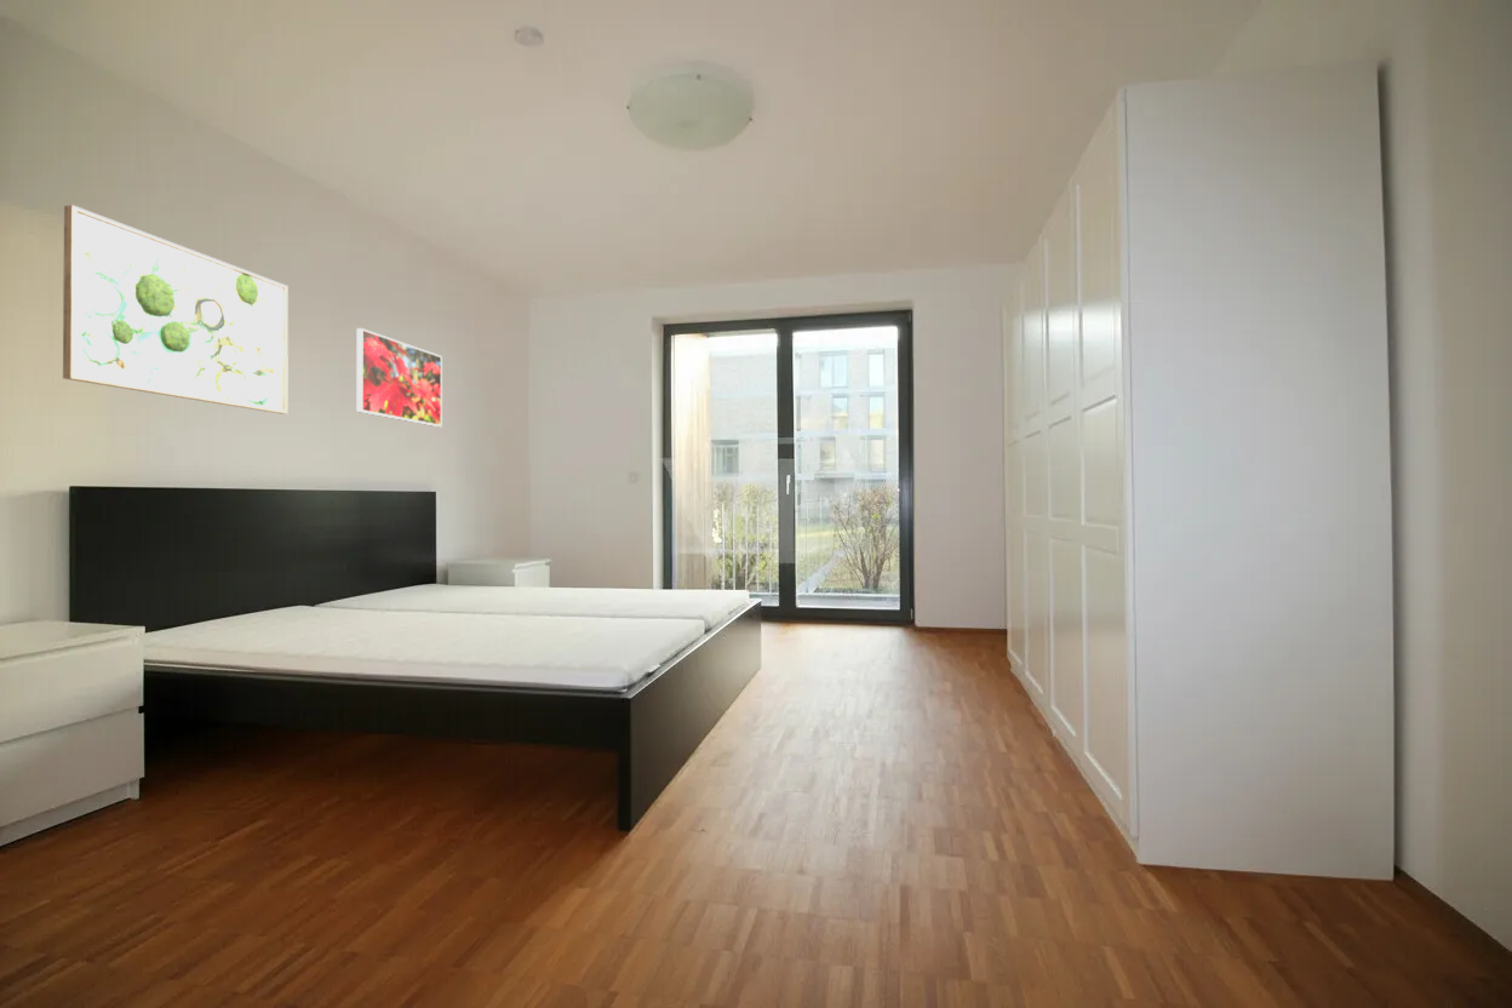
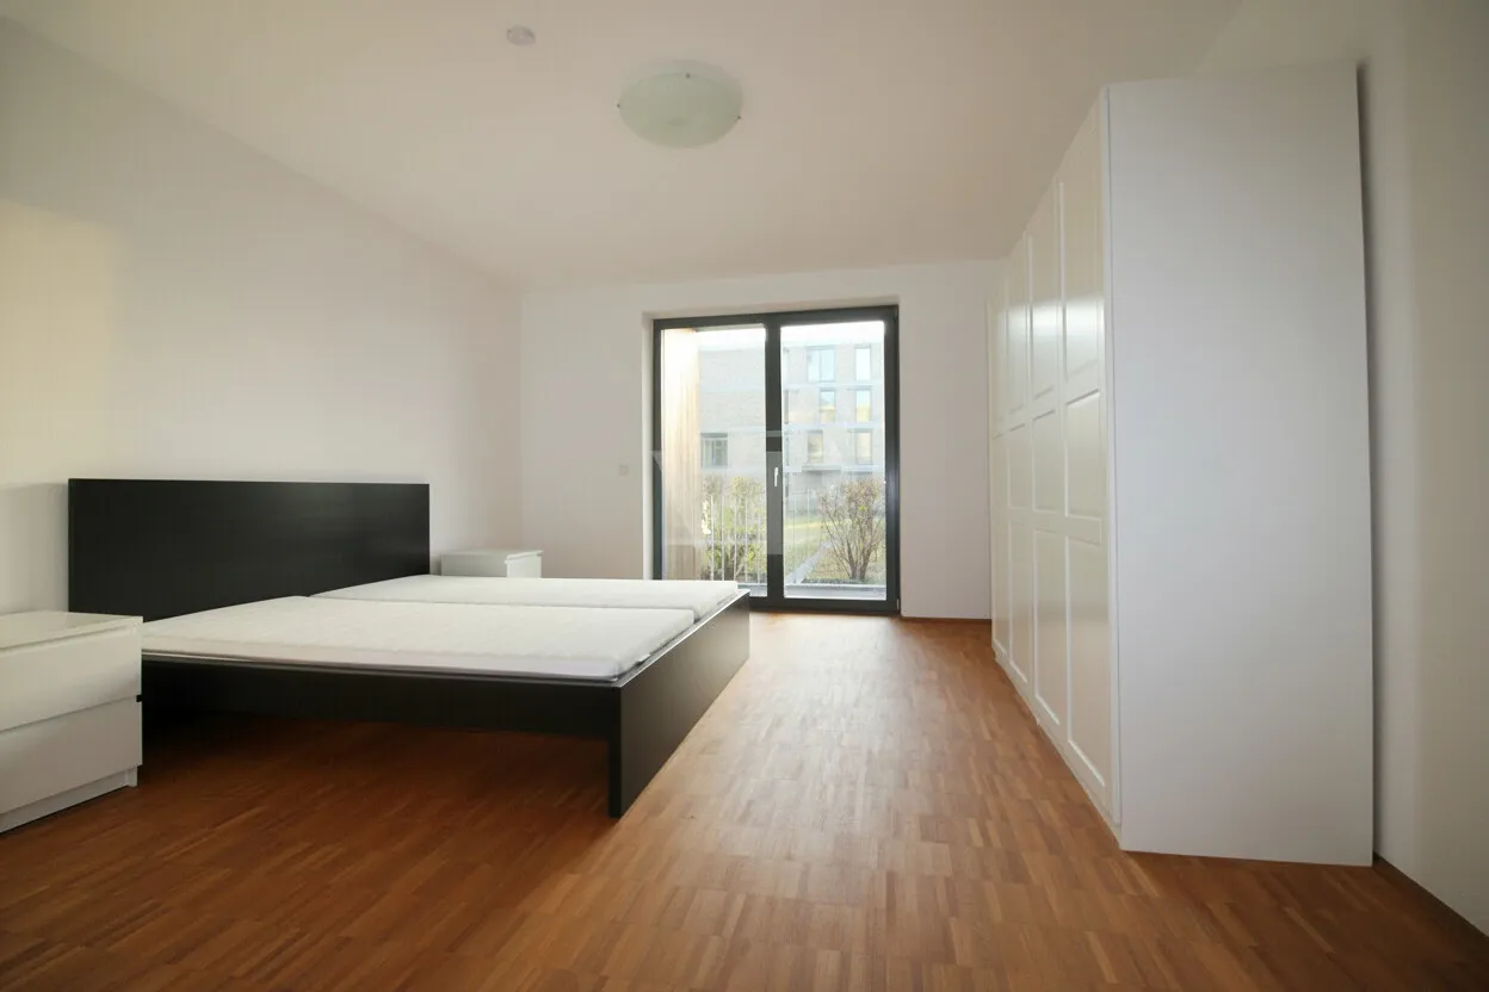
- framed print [355,327,443,428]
- wall art [62,204,290,414]
